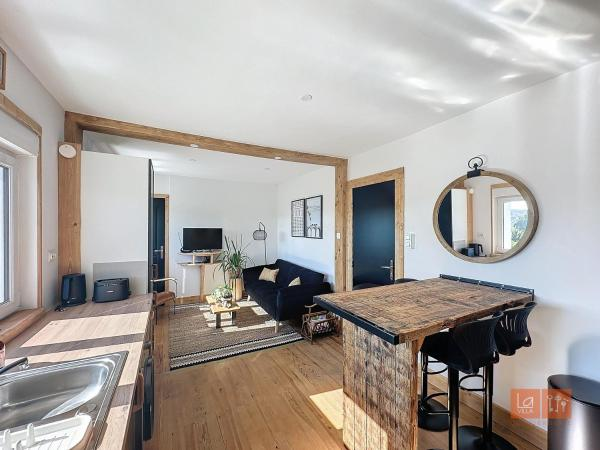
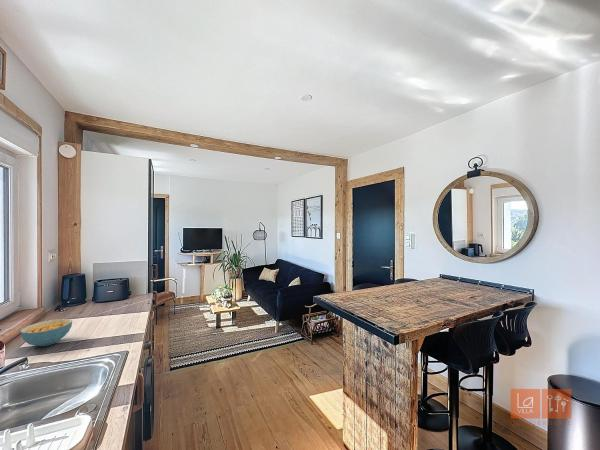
+ cereal bowl [20,318,73,347]
